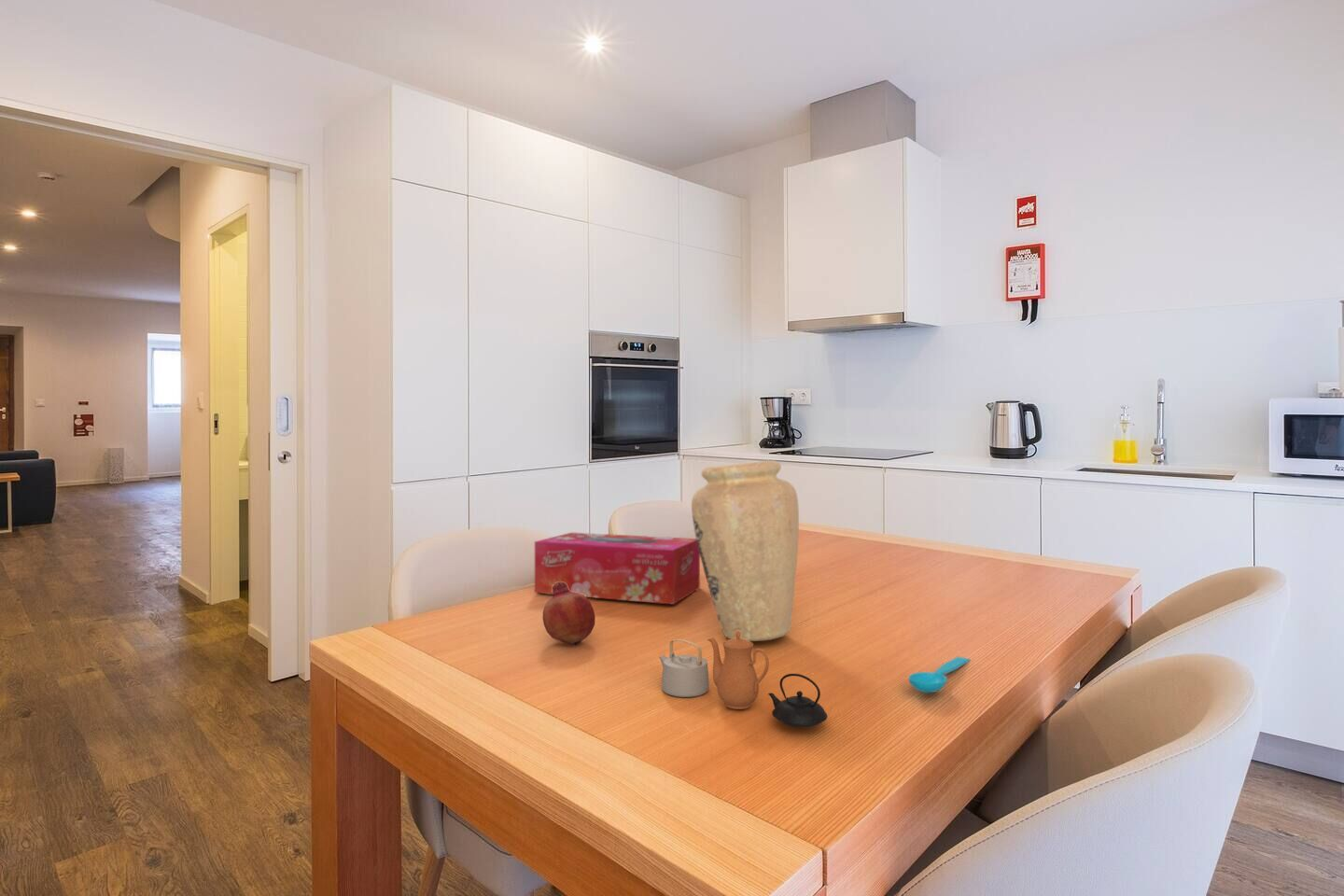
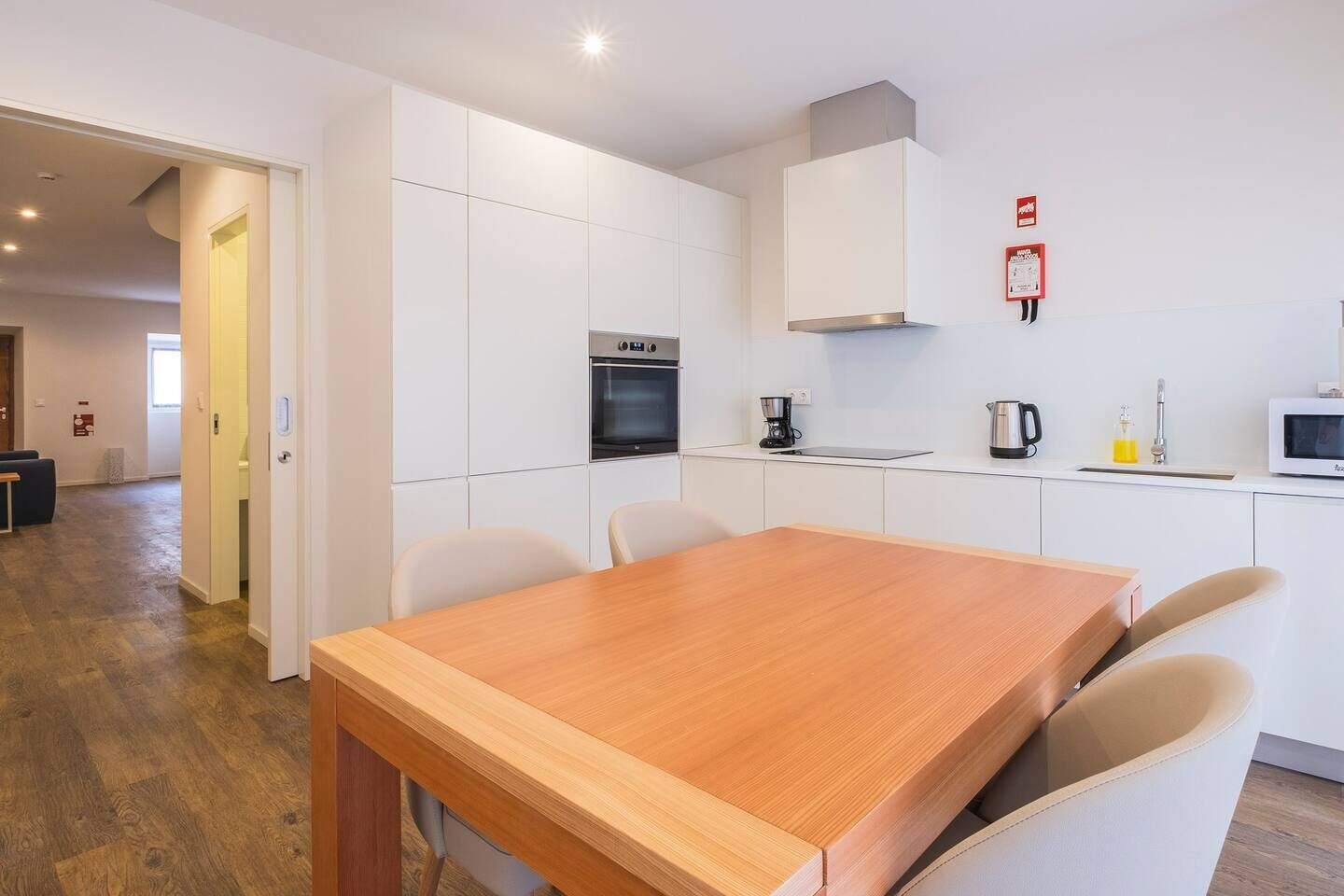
- tissue box [534,531,701,606]
- teapot [658,630,828,728]
- fruit [542,581,595,646]
- vase [691,460,800,642]
- spoon [908,656,971,693]
